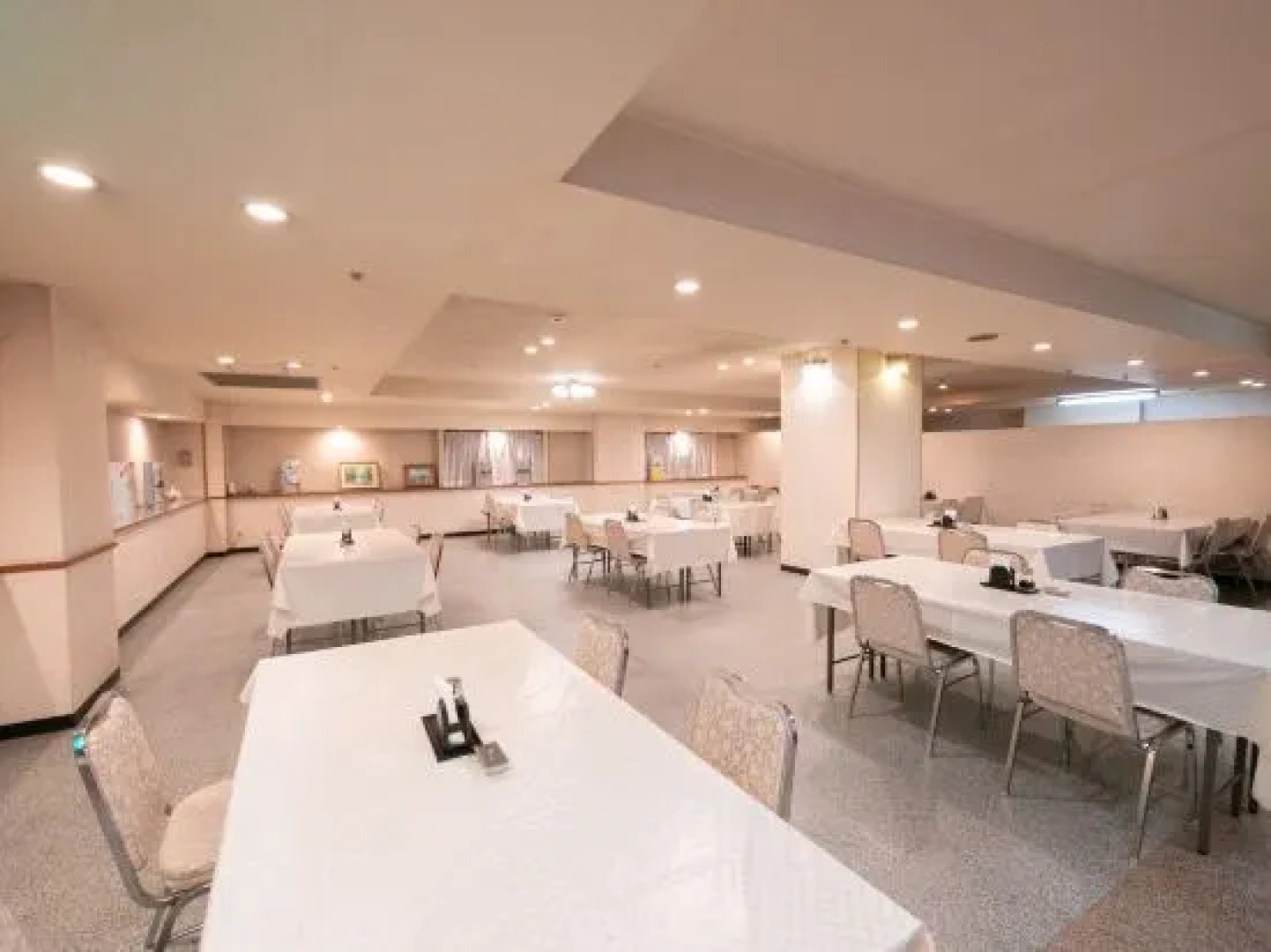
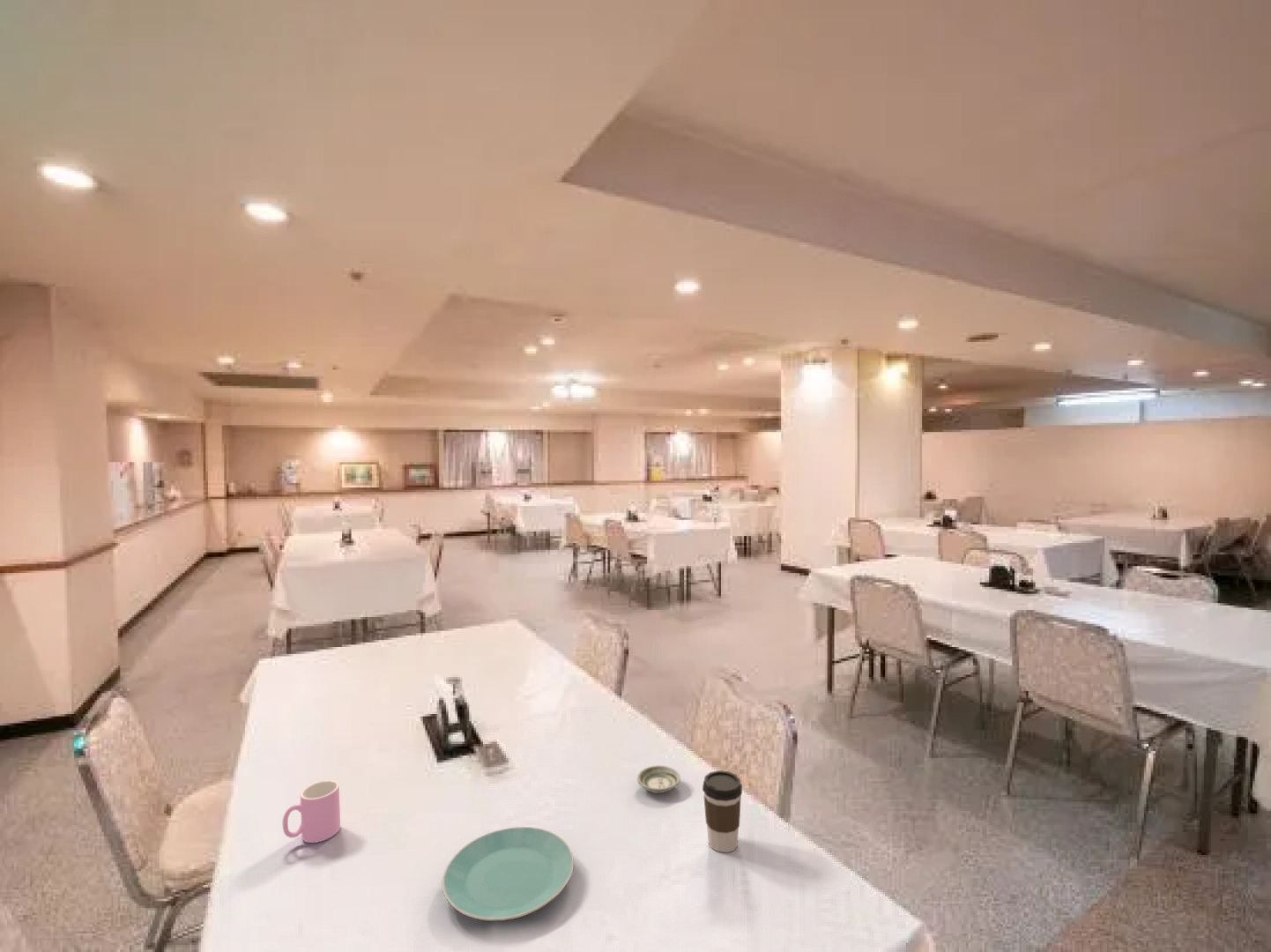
+ coffee cup [702,770,743,853]
+ cup [282,779,341,844]
+ plate [441,826,575,922]
+ saucer [636,764,681,794]
